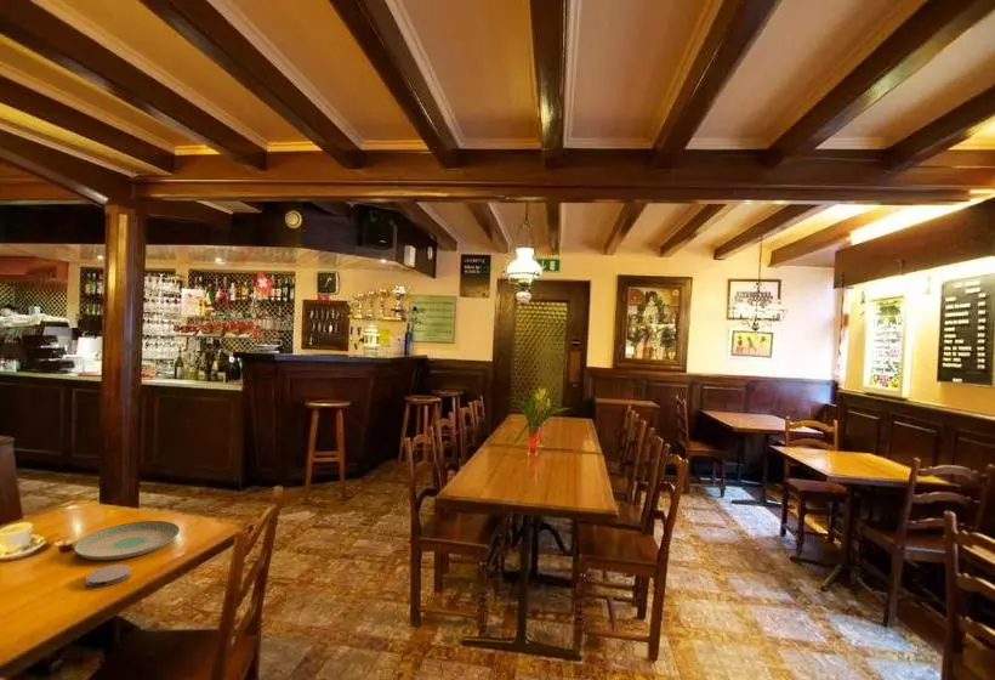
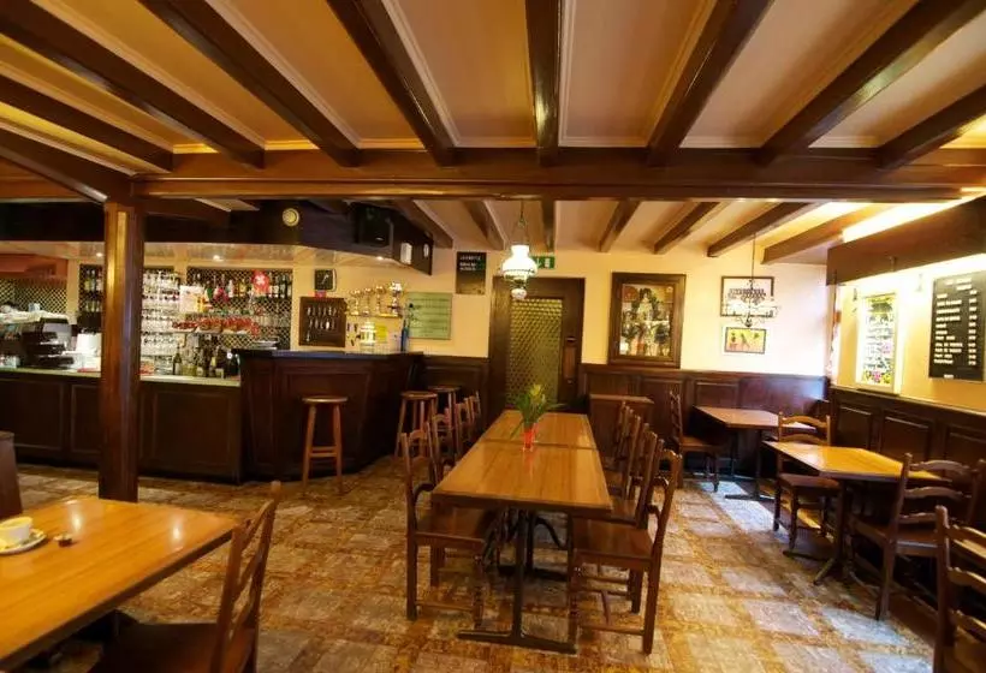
- plate [73,520,181,561]
- coaster [85,563,132,589]
